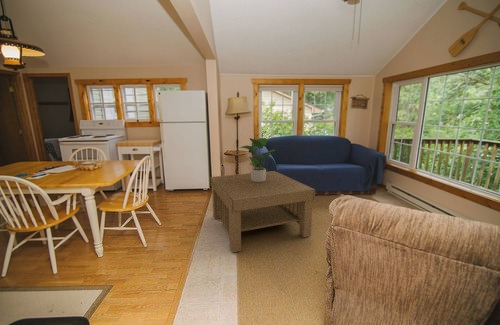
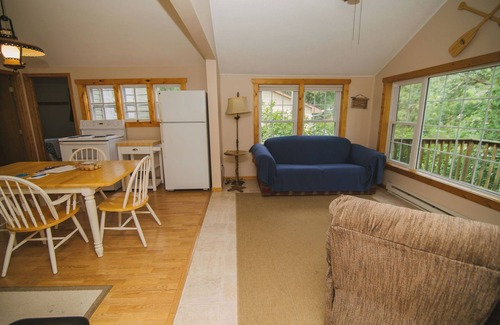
- potted plant [239,137,276,182]
- coffee table [210,170,316,254]
